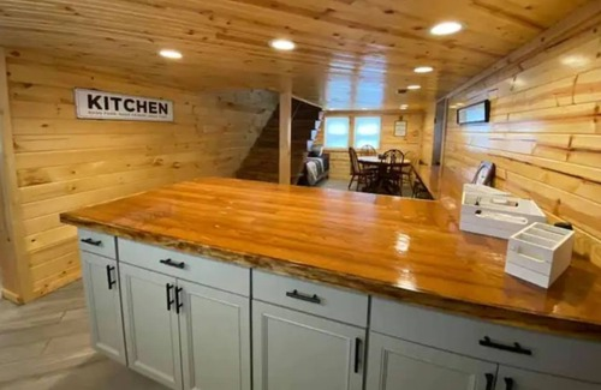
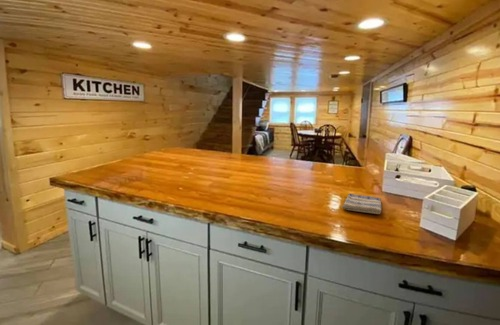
+ dish towel [341,193,382,215]
